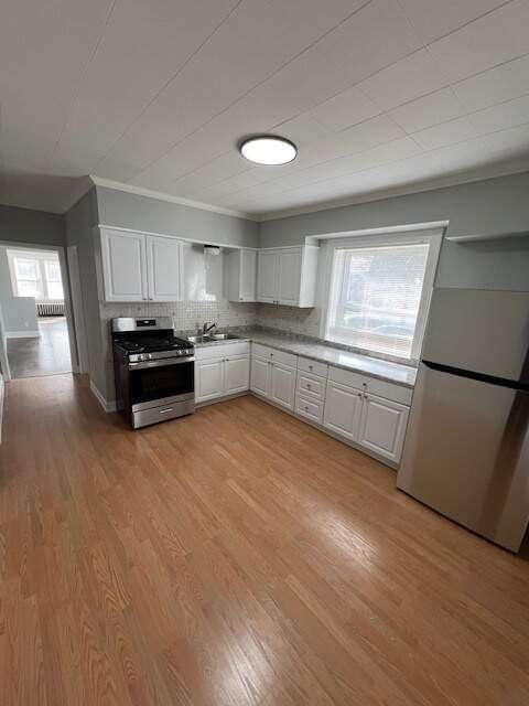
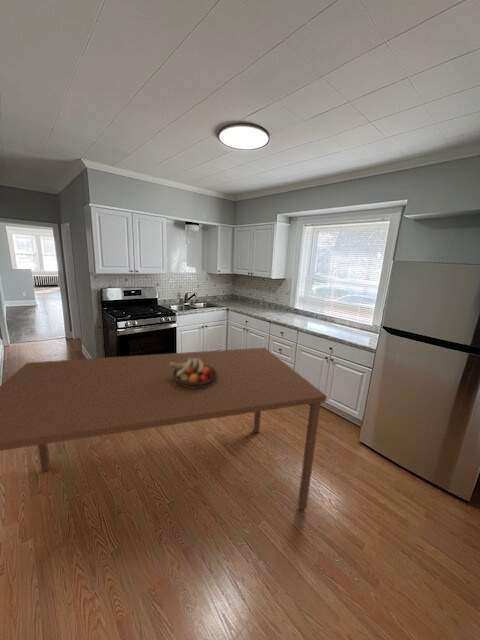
+ fruit bowl [169,358,218,388]
+ dining table [0,347,328,511]
